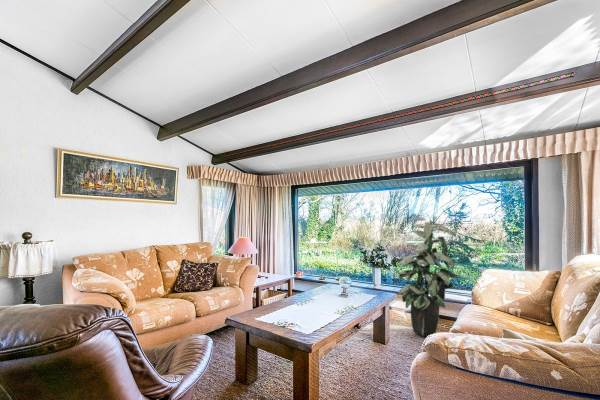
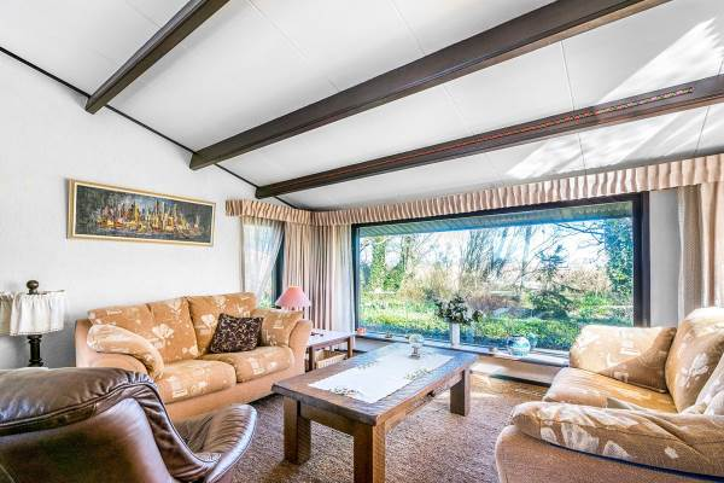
- indoor plant [393,216,460,338]
